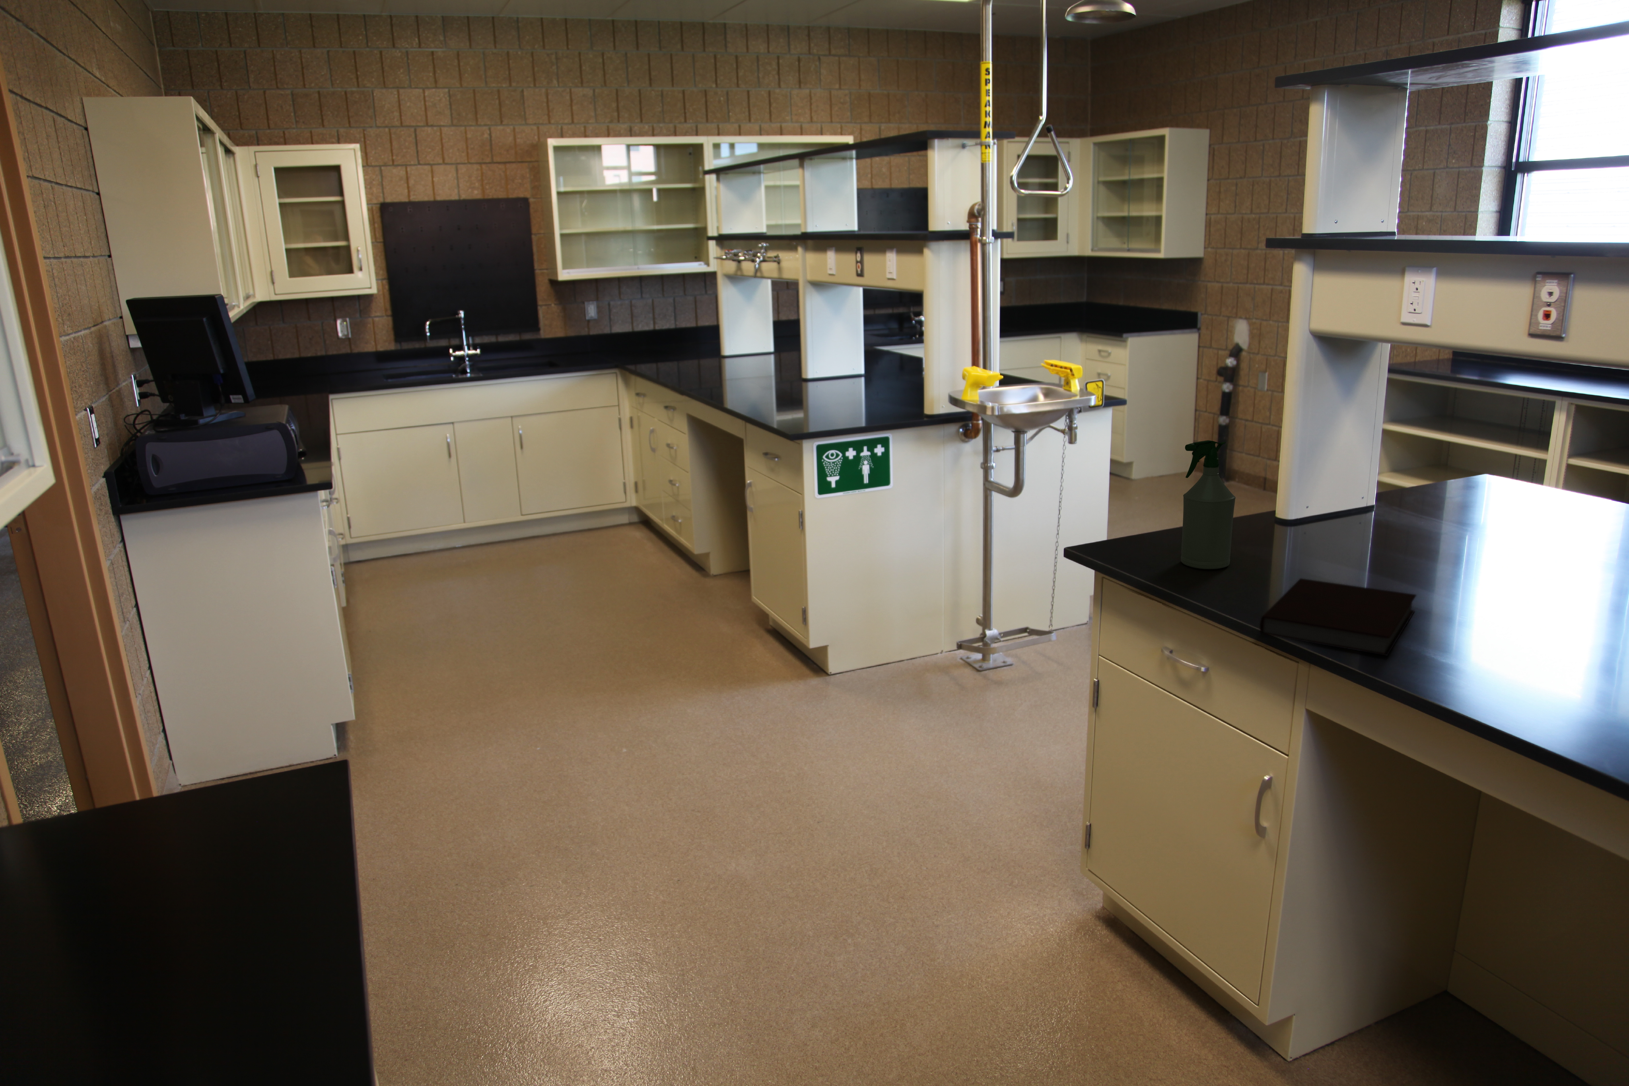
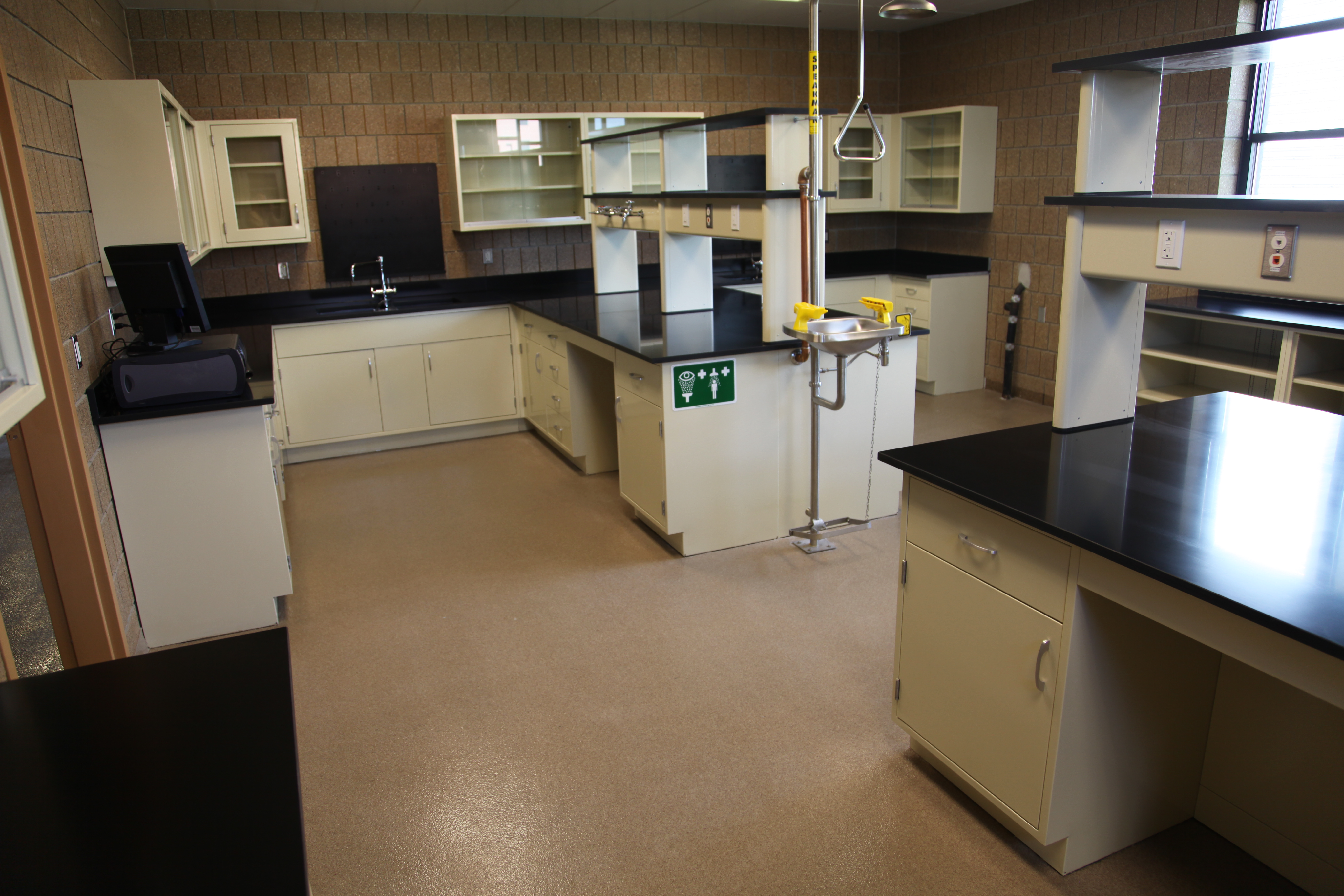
- notebook [1259,578,1417,656]
- spray bottle [1181,440,1236,570]
